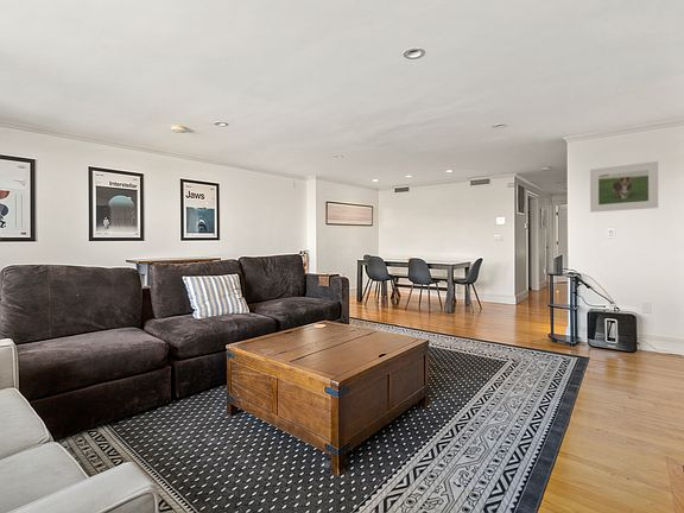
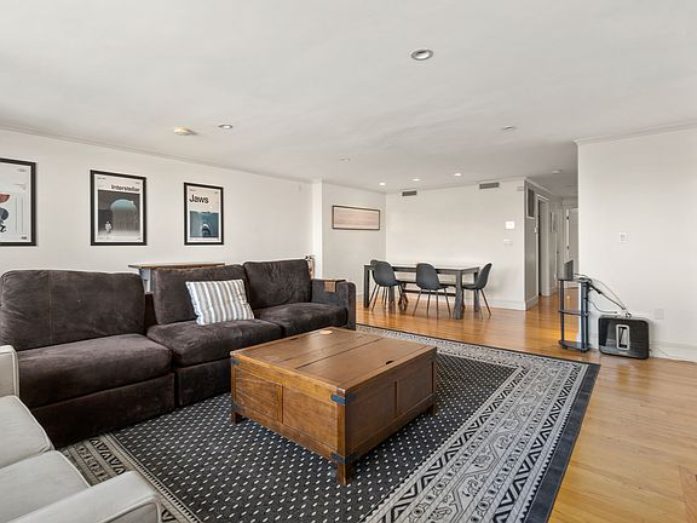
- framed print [589,160,659,214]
